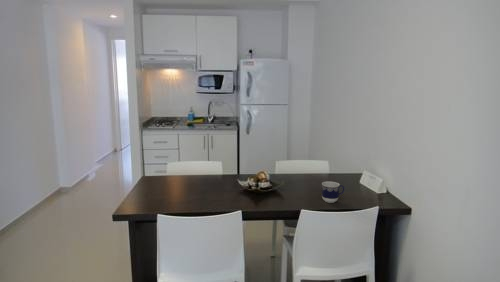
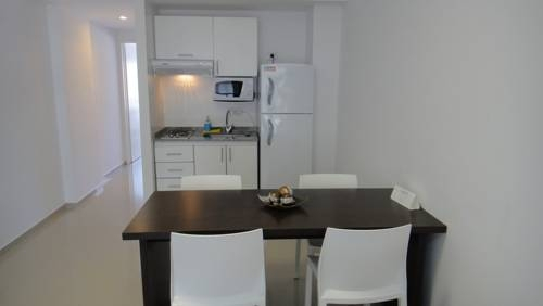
- cup [321,181,345,204]
